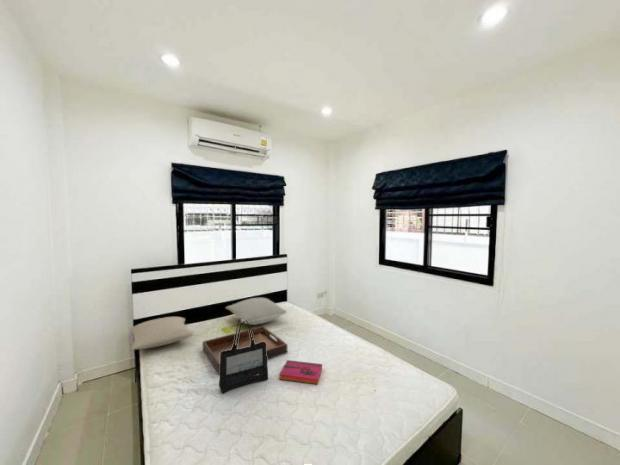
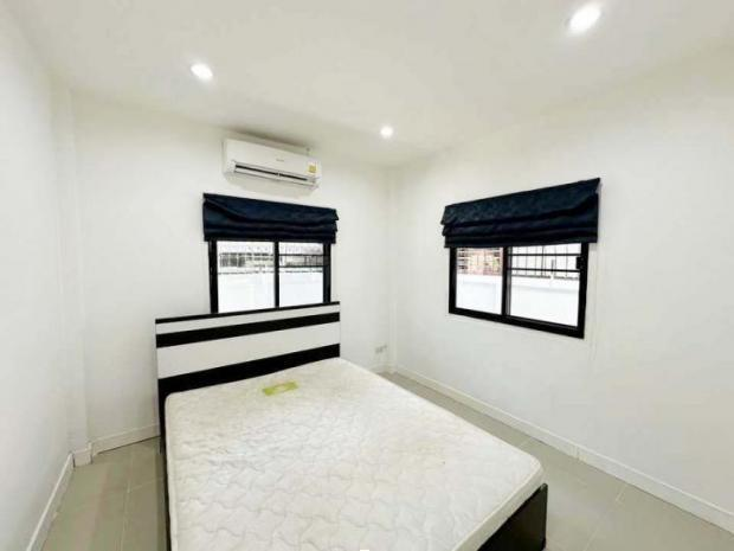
- hardback book [278,359,323,385]
- tote bag [218,318,269,394]
- pillow [128,316,195,351]
- serving tray [201,325,288,376]
- pillow [225,297,288,326]
